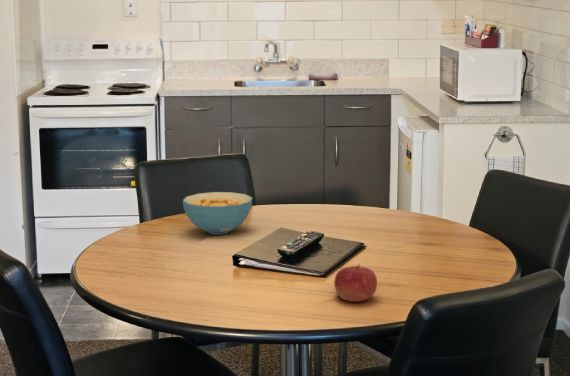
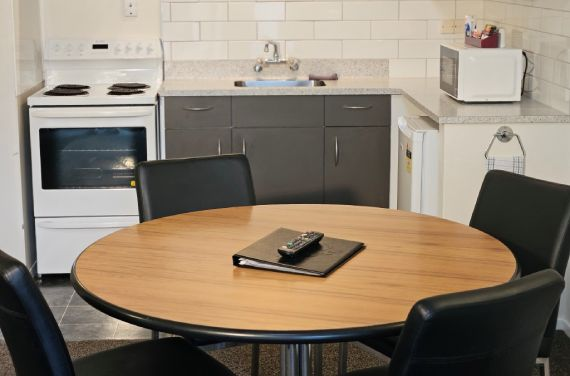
- cereal bowl [182,191,253,236]
- fruit [333,264,378,303]
